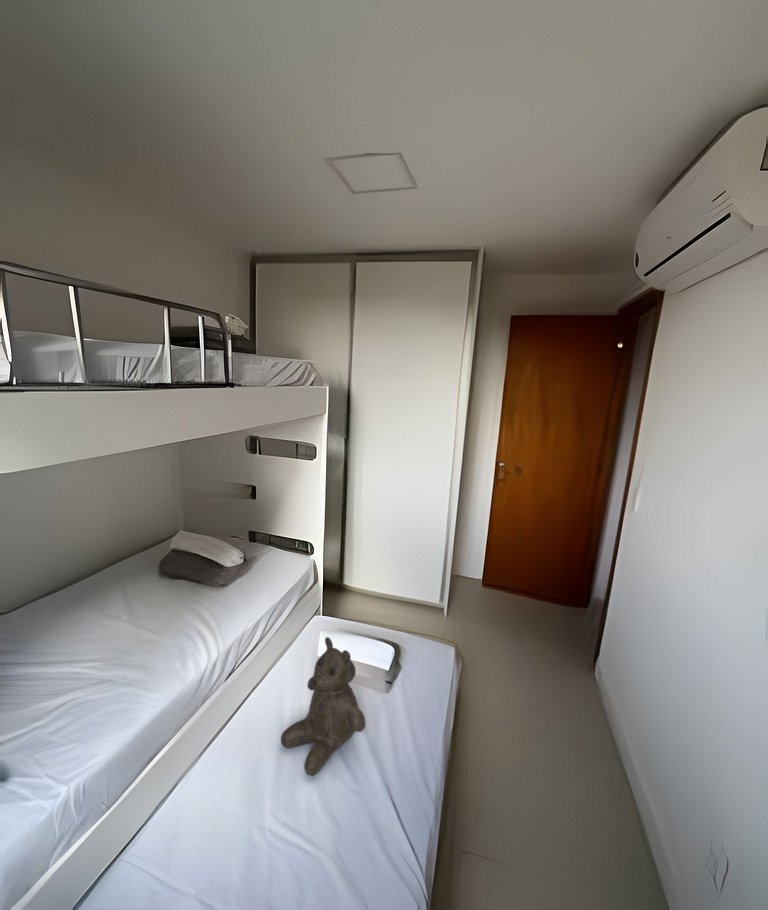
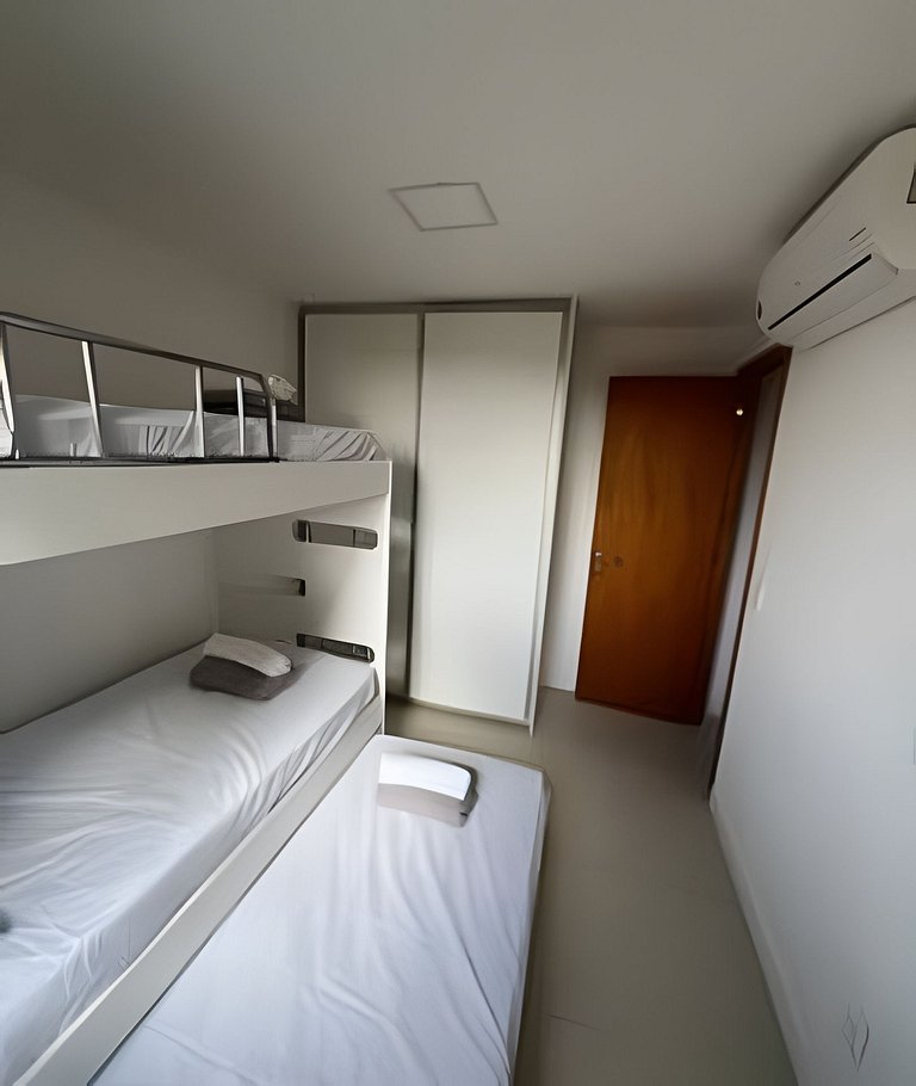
- teddy bear [280,636,367,777]
